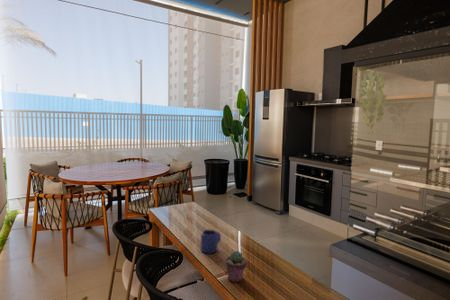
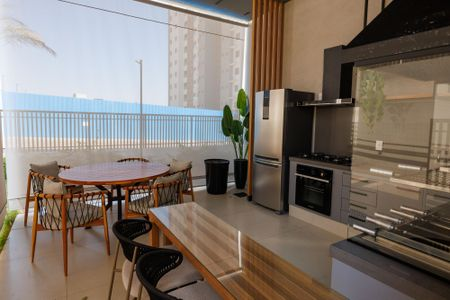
- potted succulent [224,250,248,284]
- mug [200,229,222,255]
